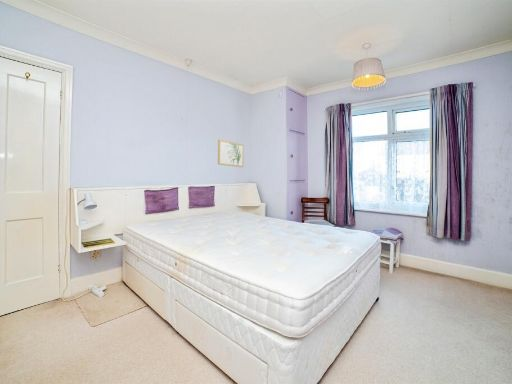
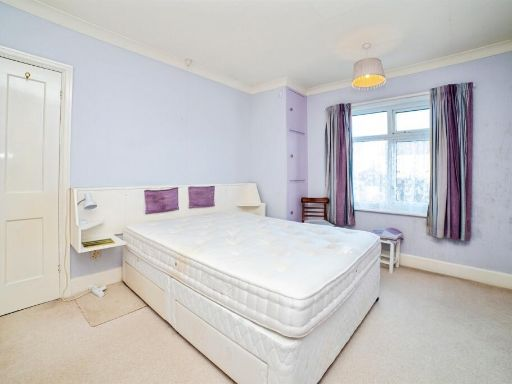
- wall art [217,139,245,168]
